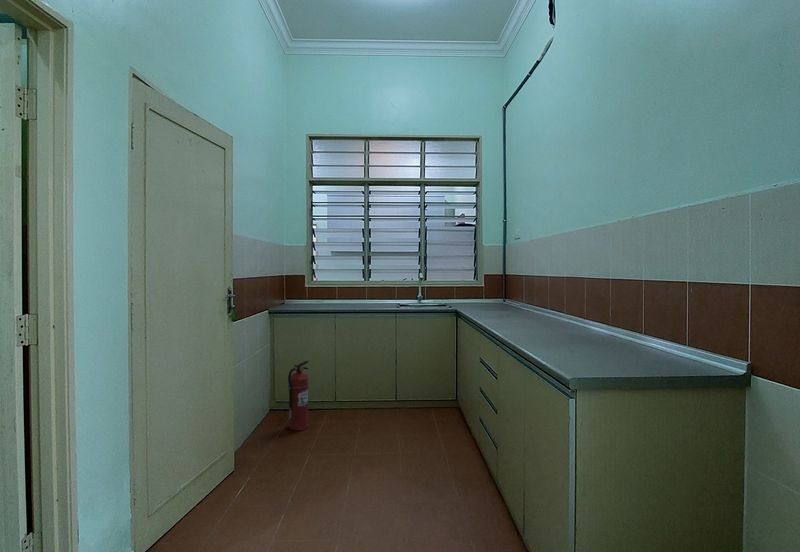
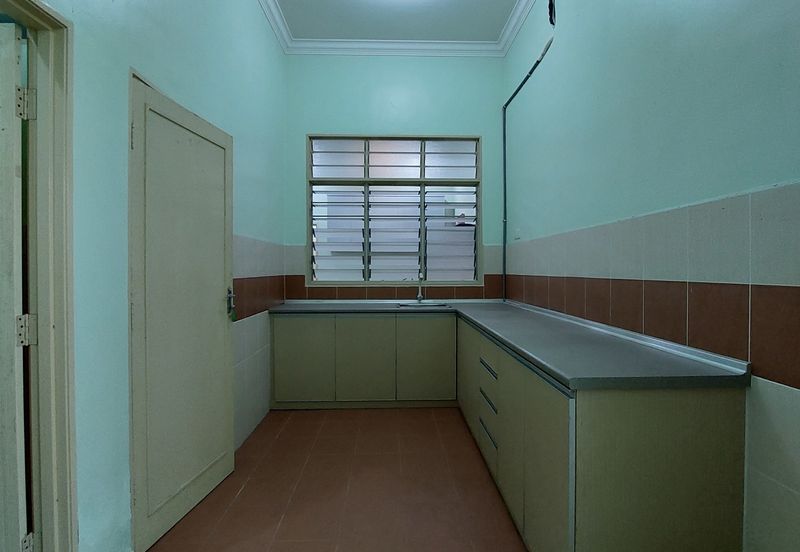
- fire extinguisher [287,360,310,431]
